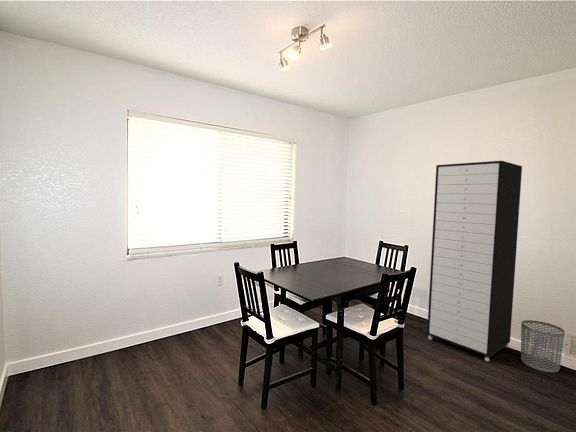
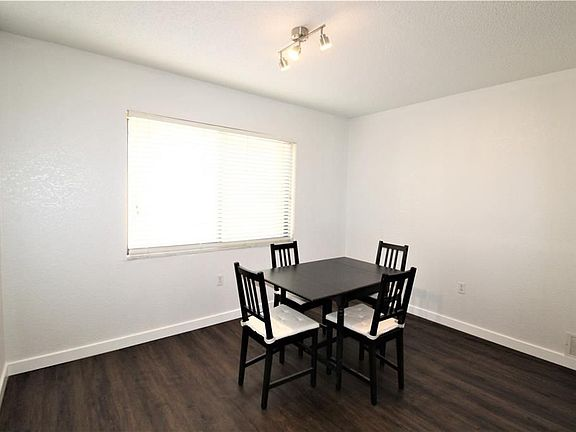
- waste bin [520,319,566,373]
- storage cabinet [426,160,523,362]
